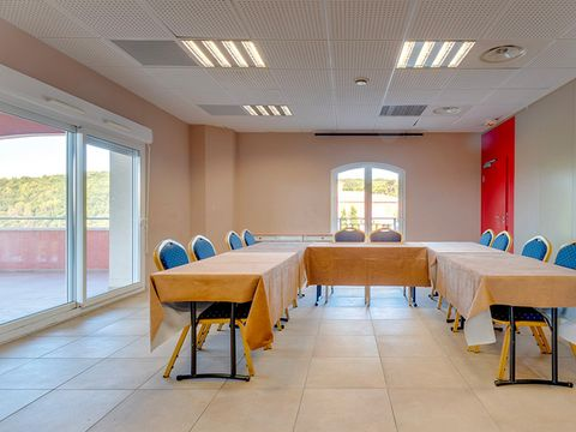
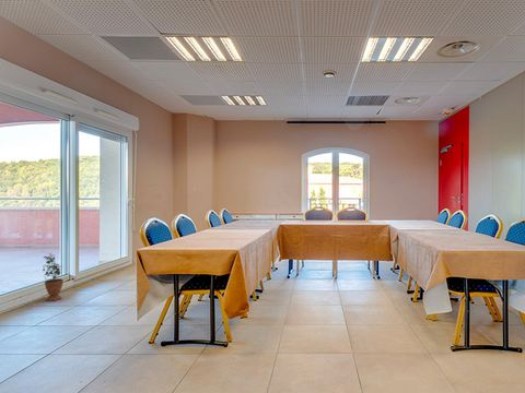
+ potted plant [42,252,65,302]
